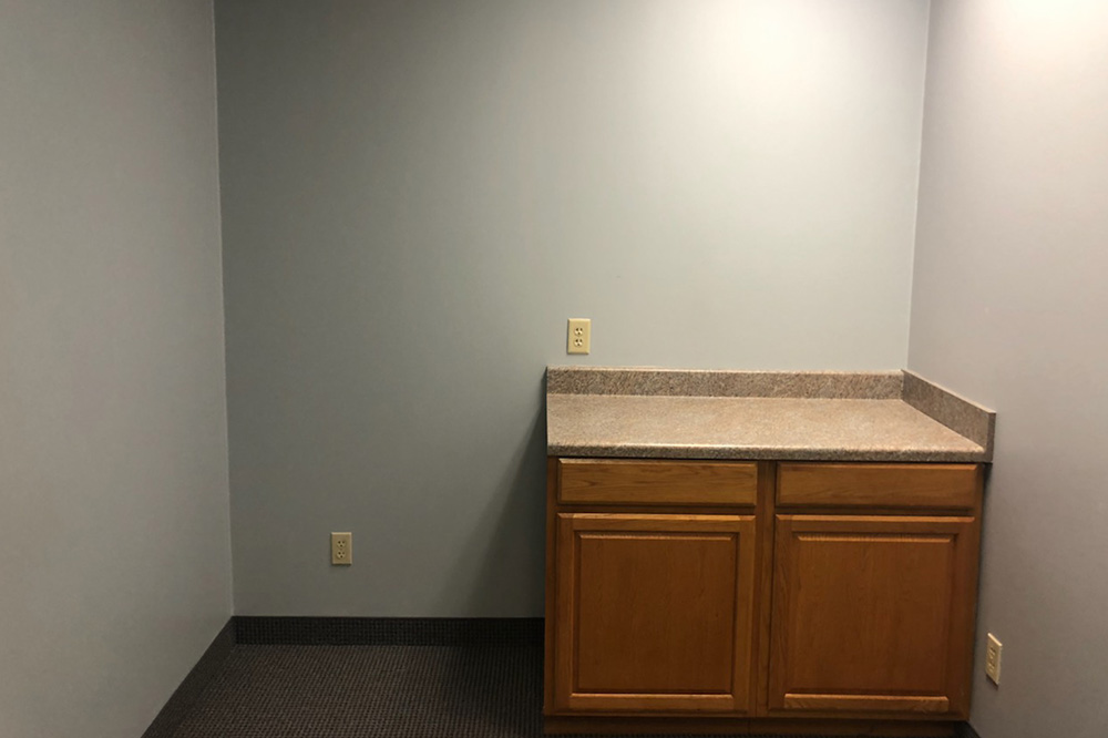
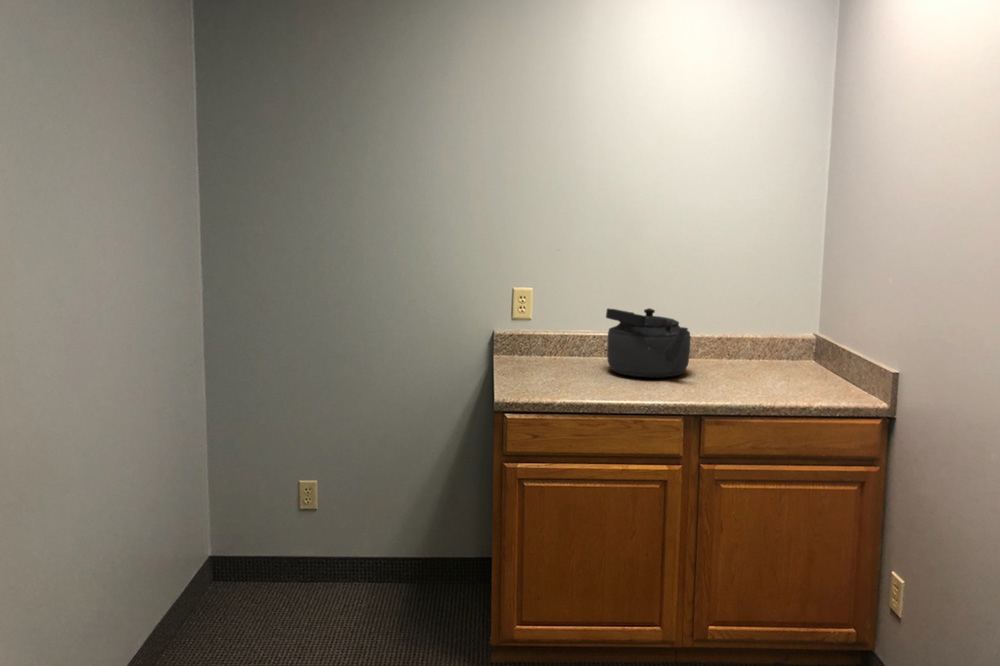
+ kettle [605,307,692,379]
